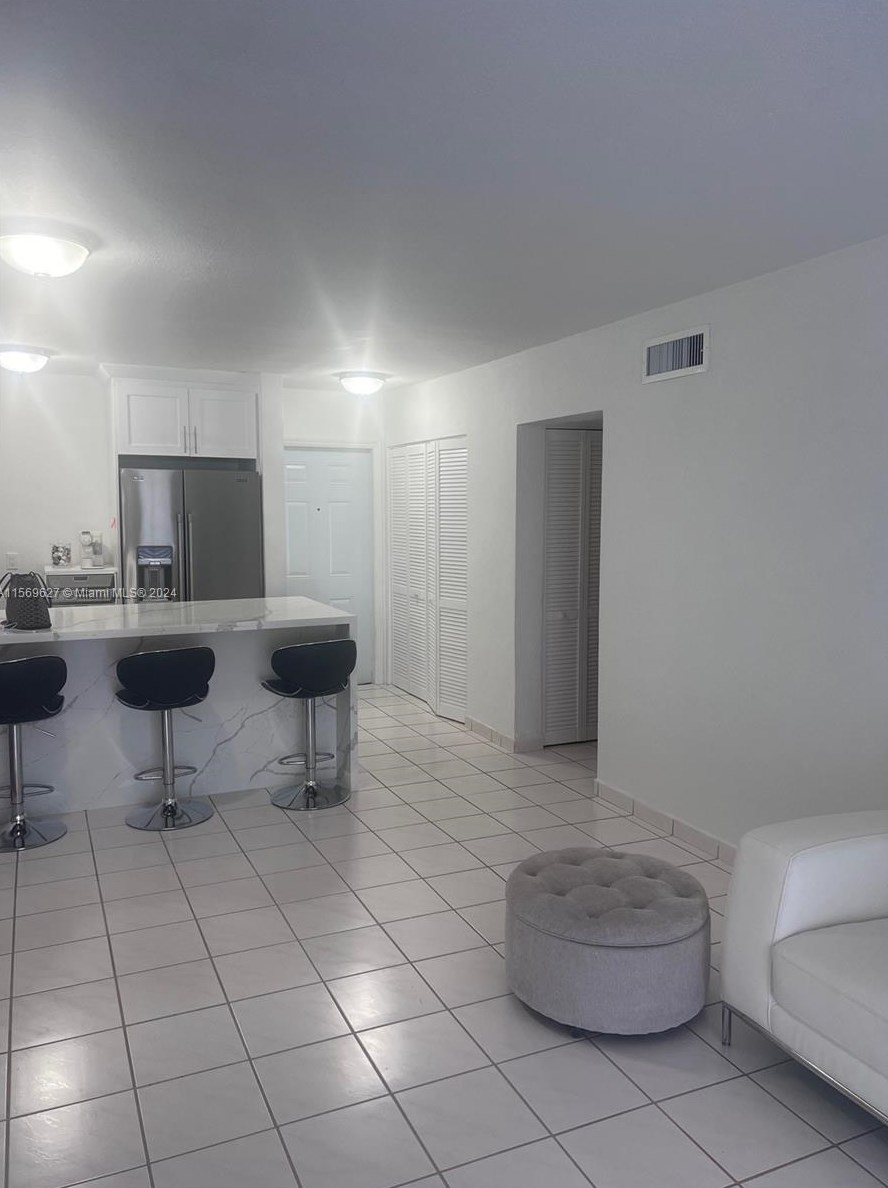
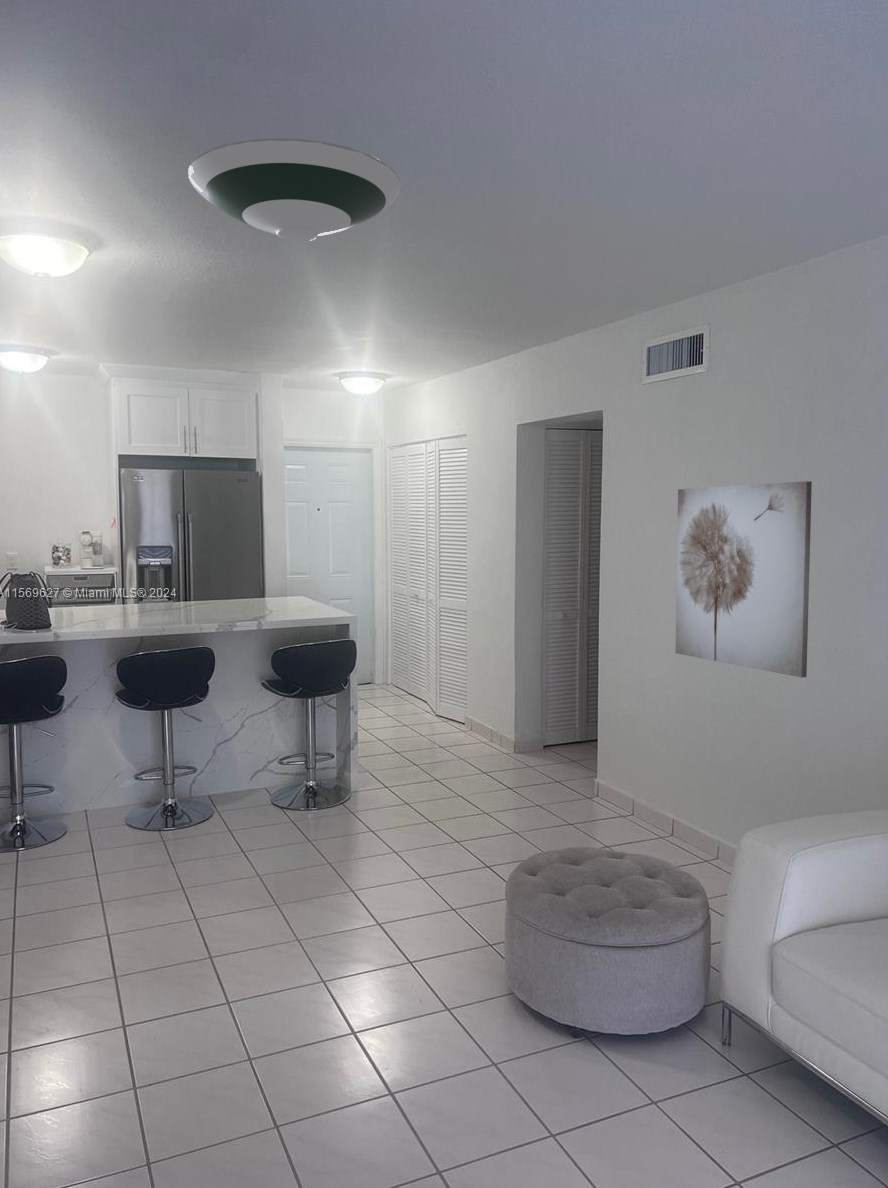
+ wall art [674,480,813,678]
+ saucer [187,137,402,243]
